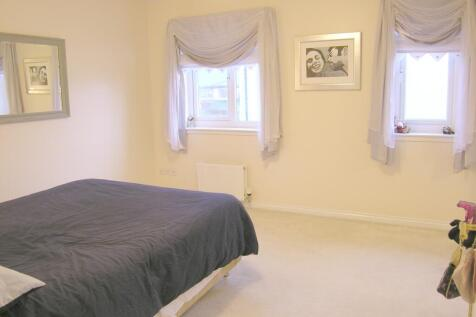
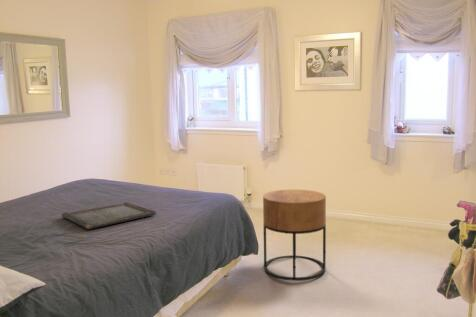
+ side table [262,189,327,282]
+ serving tray [61,201,157,230]
